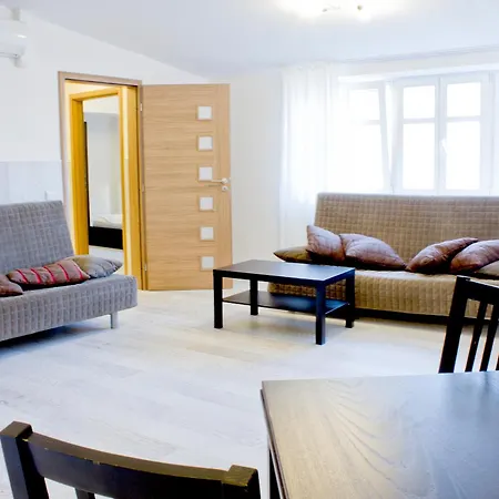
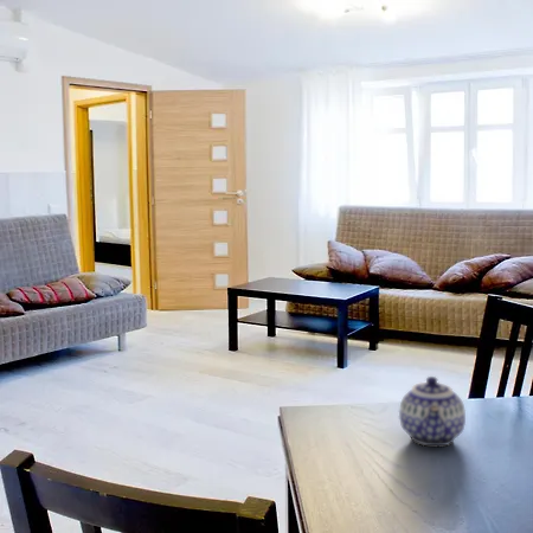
+ teapot [398,375,467,448]
